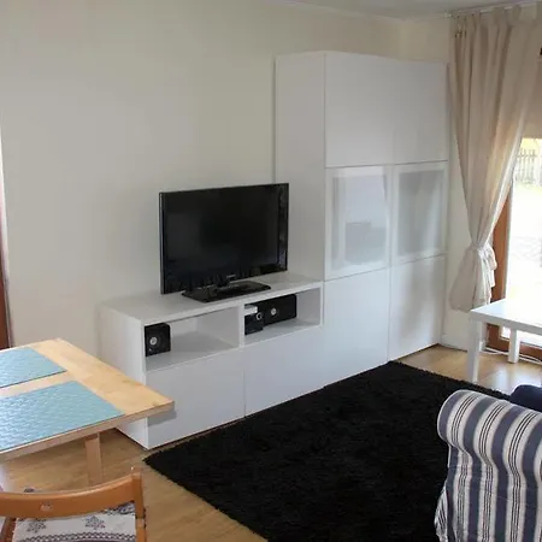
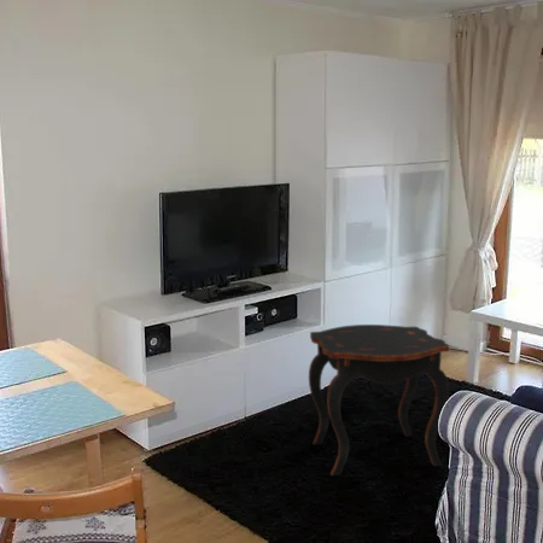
+ side table [308,323,450,477]
